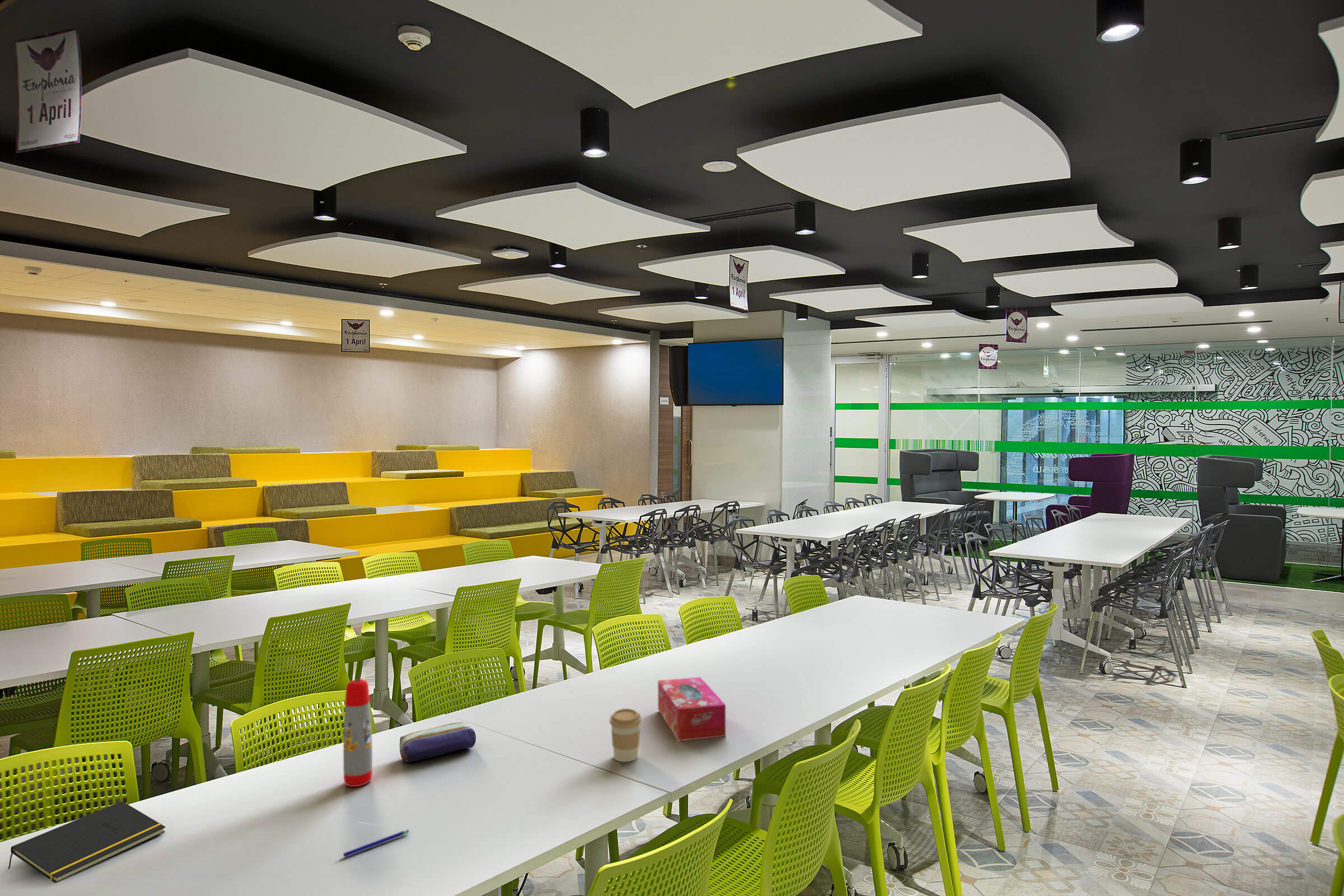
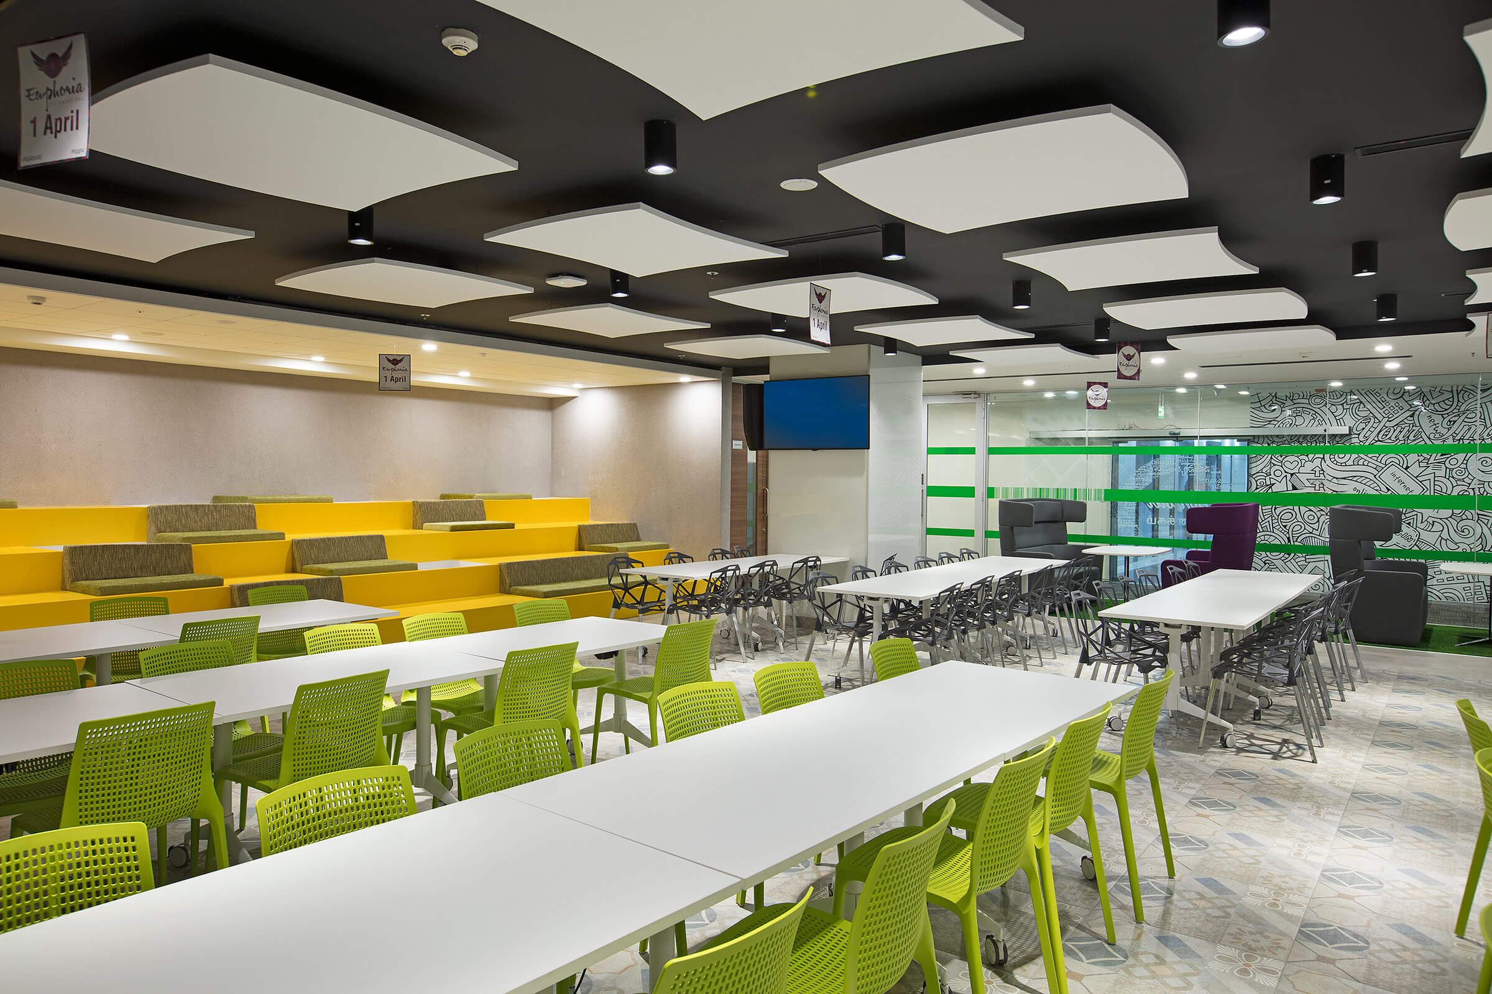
- water bottle [343,679,373,787]
- tissue box [657,676,726,742]
- pen [343,829,409,858]
- notepad [7,800,166,884]
- coffee cup [609,708,642,762]
- pencil case [399,722,477,763]
